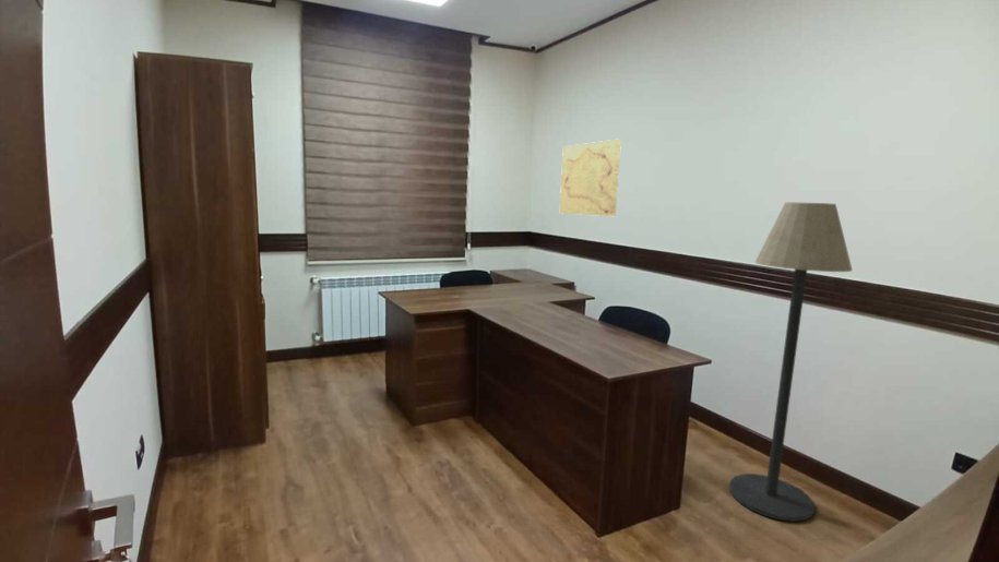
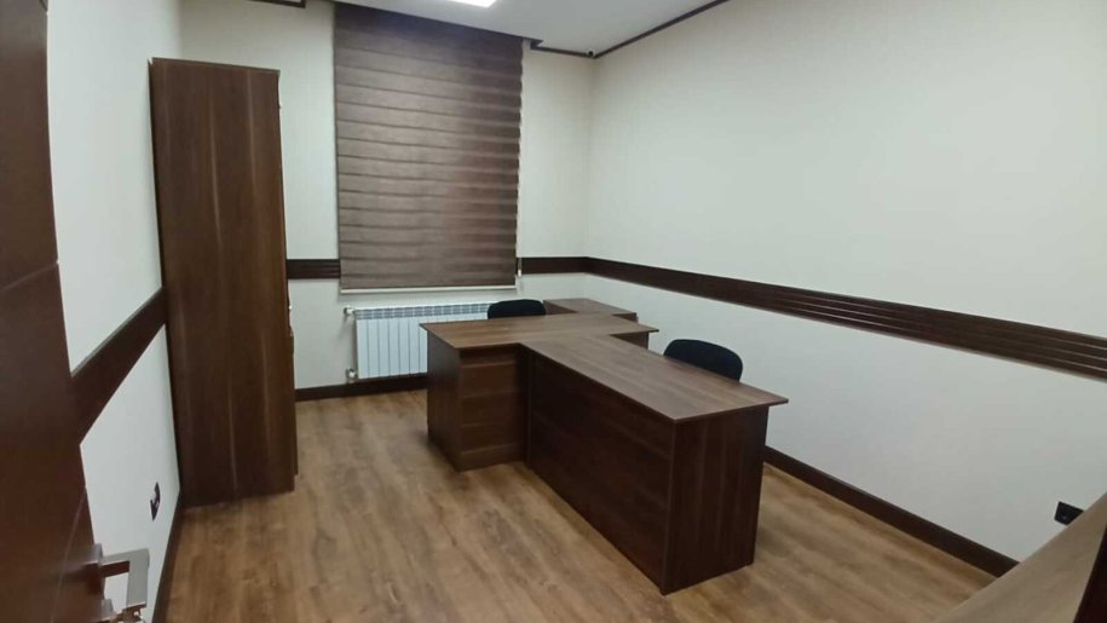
- floor lamp [728,202,854,523]
- map [559,137,622,217]
